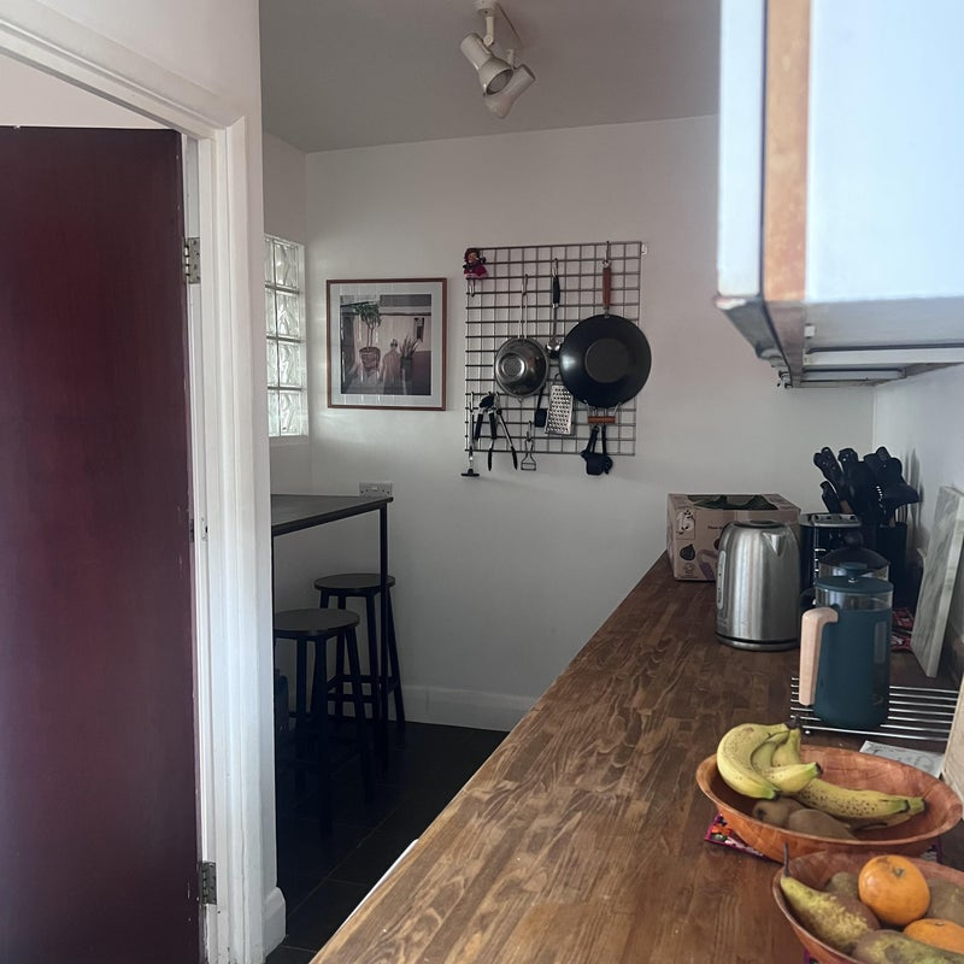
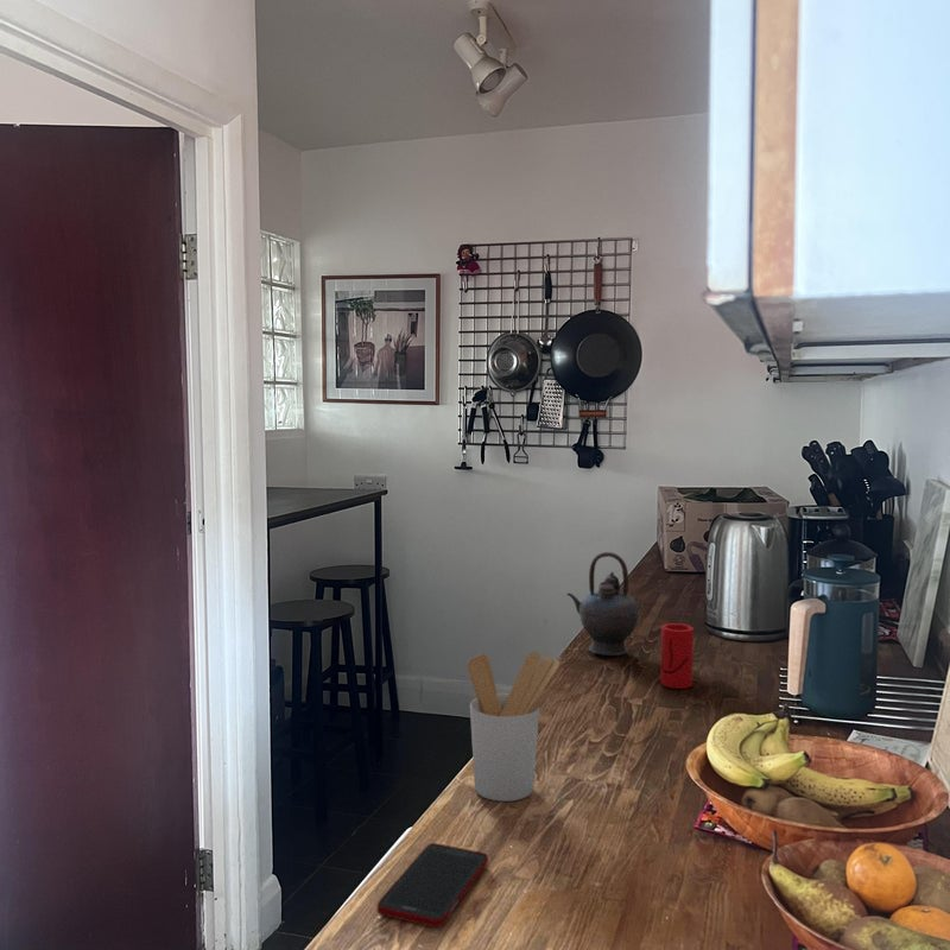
+ cell phone [375,842,489,929]
+ utensil holder [467,651,560,803]
+ cup [659,622,695,690]
+ teapot [565,551,640,657]
